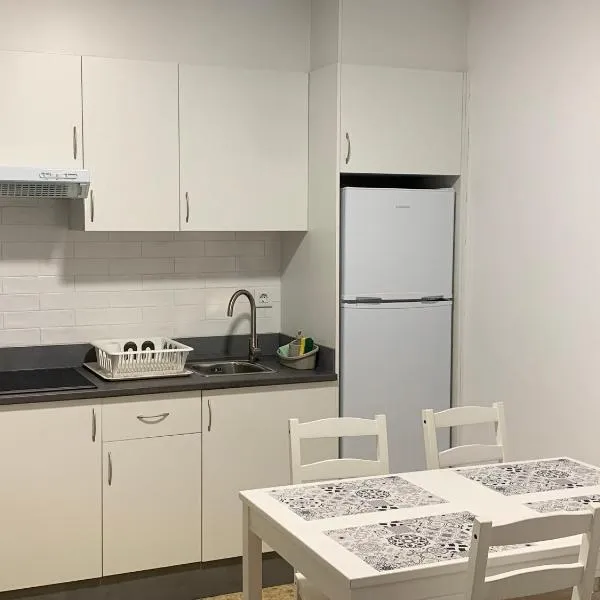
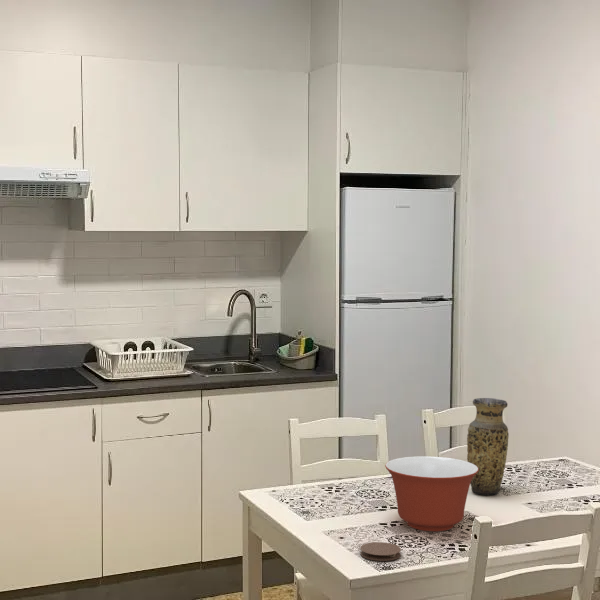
+ vase [466,397,510,496]
+ coaster [359,541,402,562]
+ mixing bowl [384,455,479,532]
